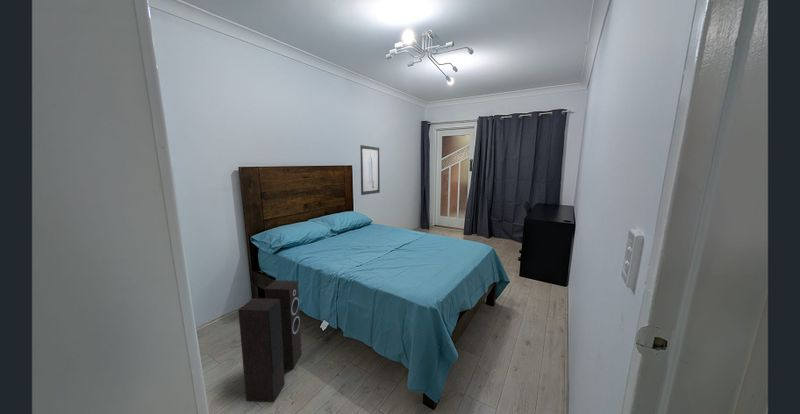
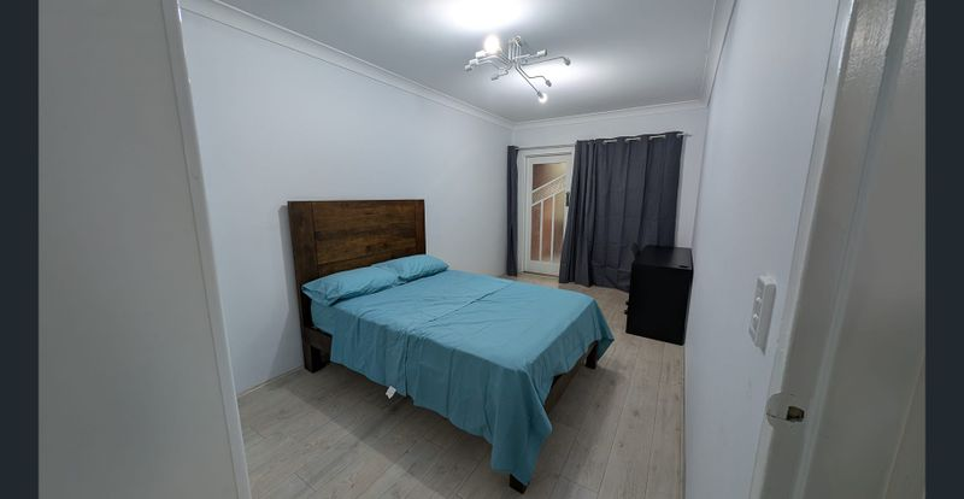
- wall art [359,144,381,196]
- speaker [237,279,303,403]
